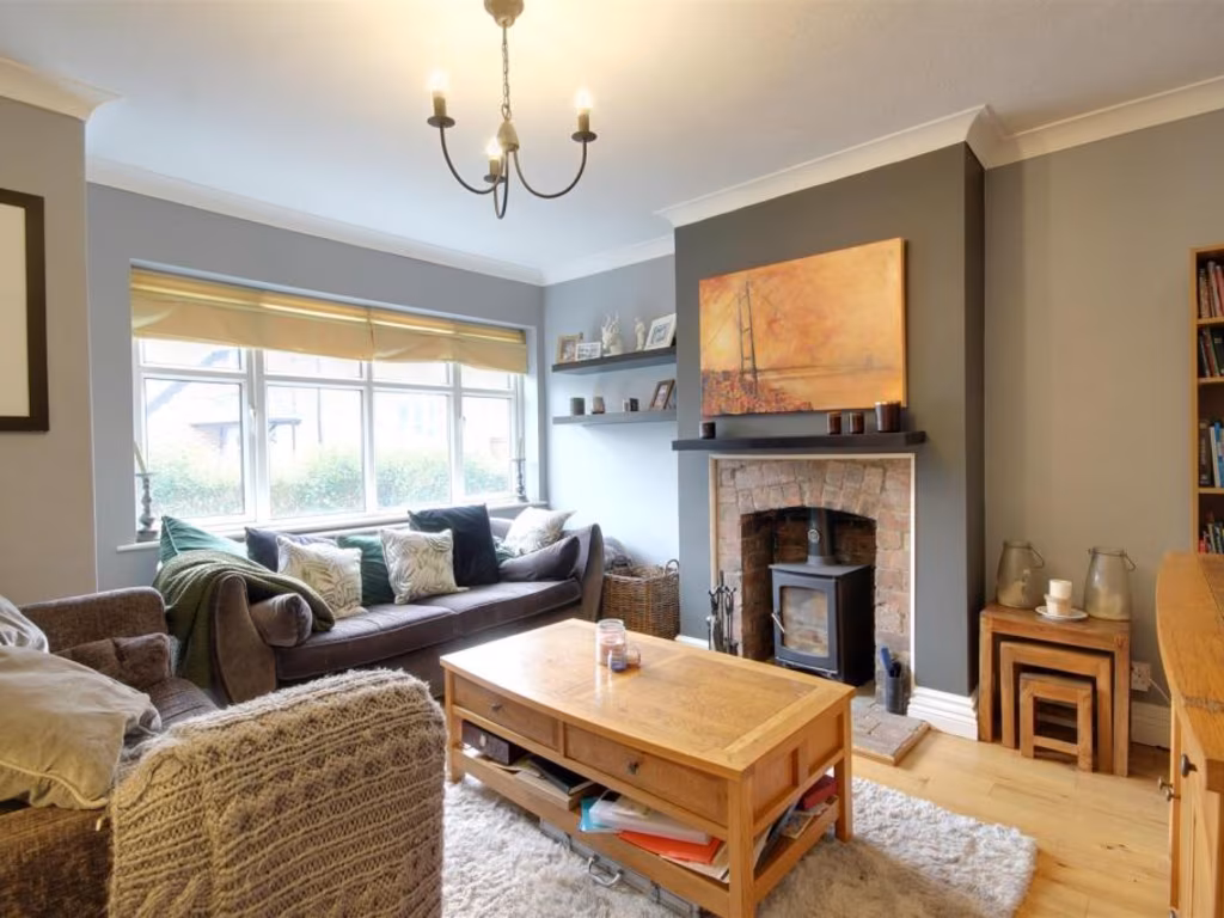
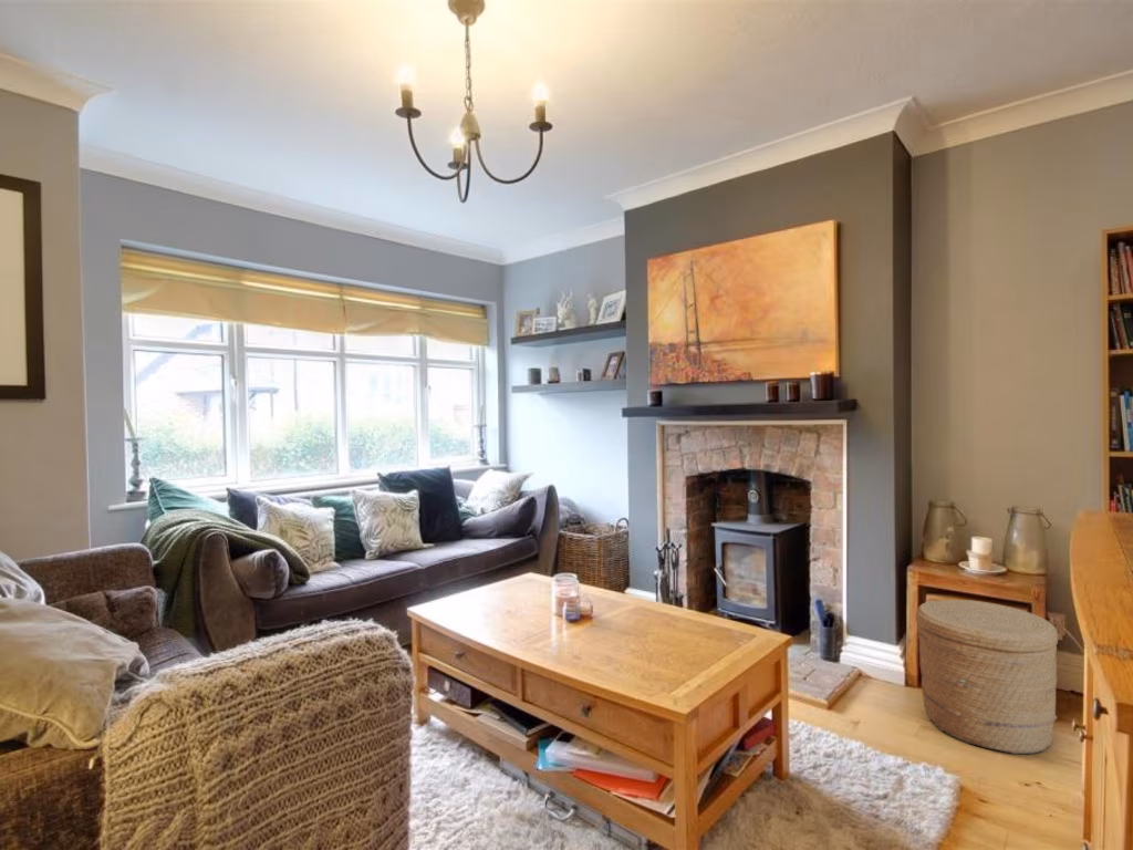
+ woven basket [914,599,1059,755]
